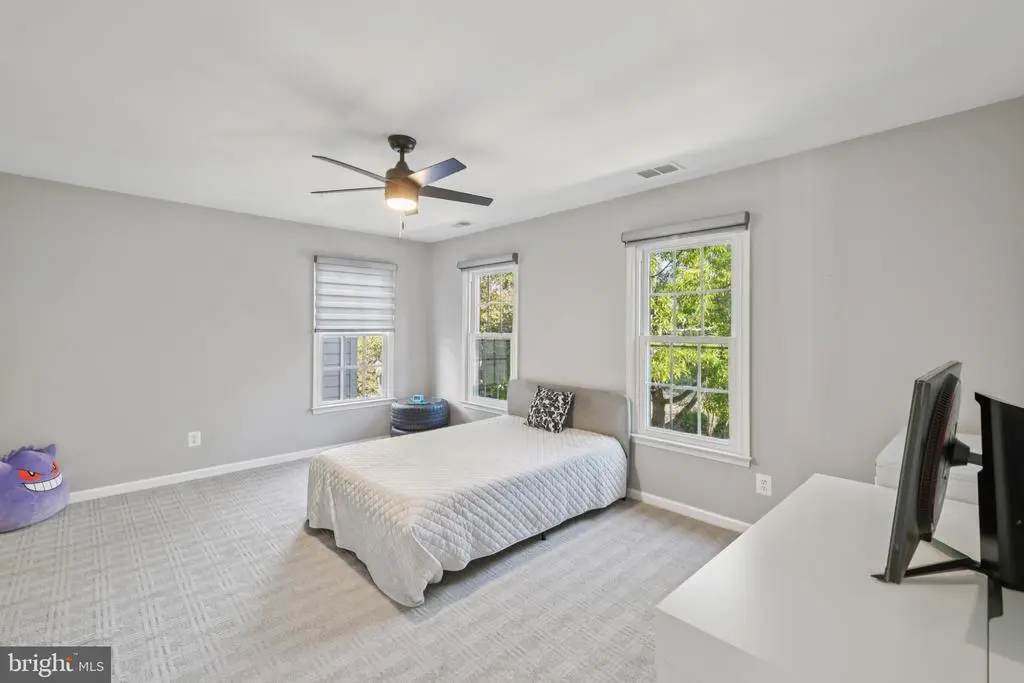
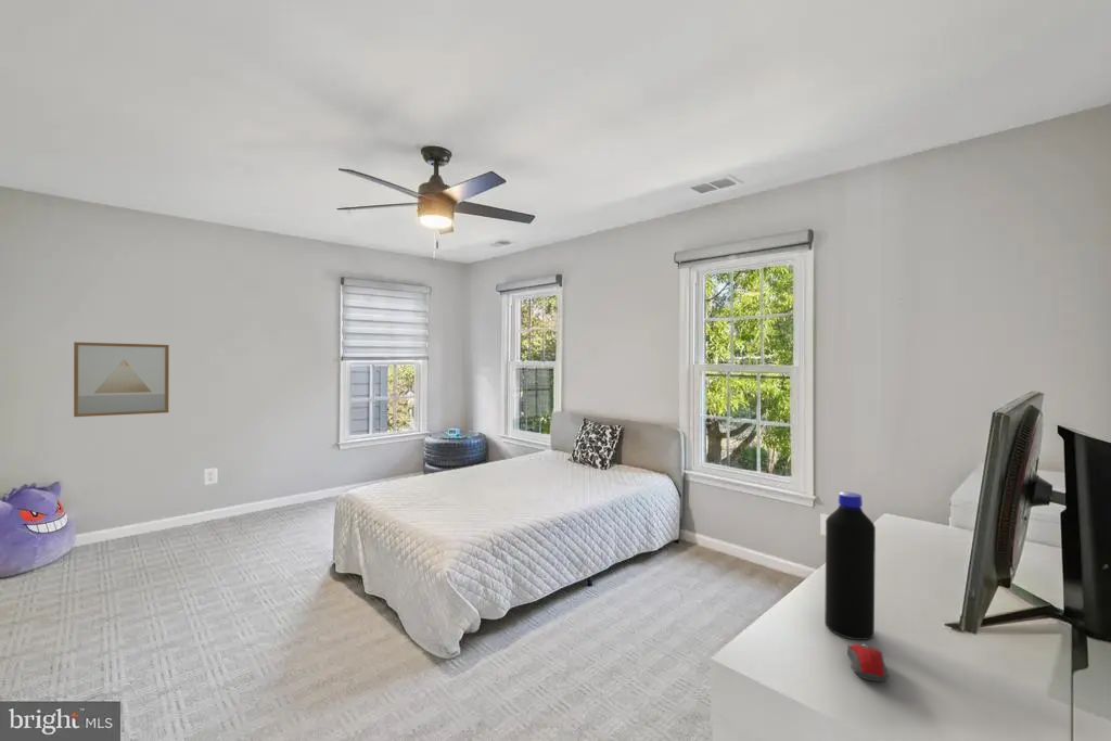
+ wall art [73,341,170,418]
+ bottle [823,491,877,641]
+ computer mouse [846,643,891,682]
